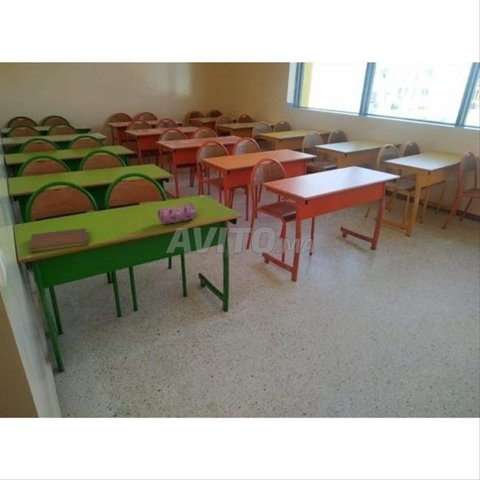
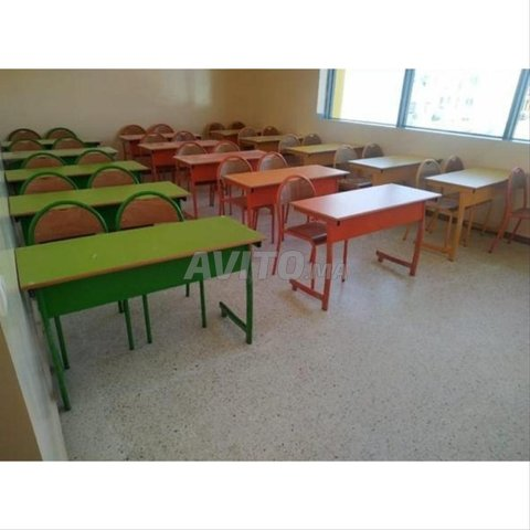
- notebook [28,227,89,254]
- pencil case [156,202,198,225]
